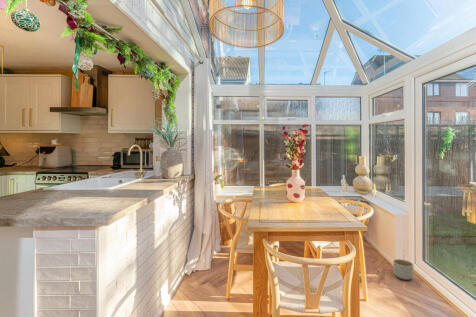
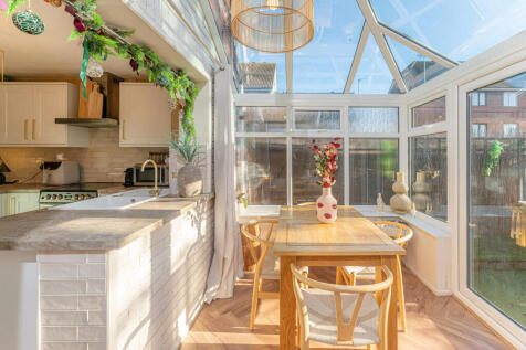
- planter [392,258,414,281]
